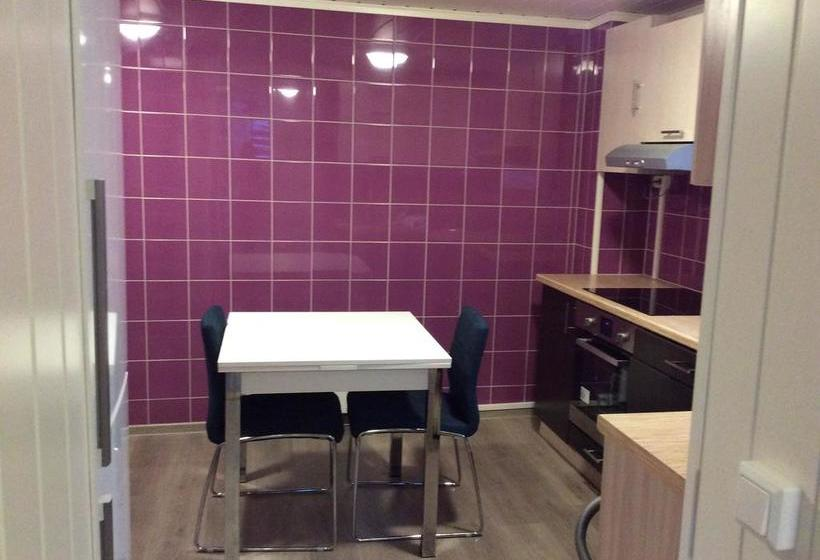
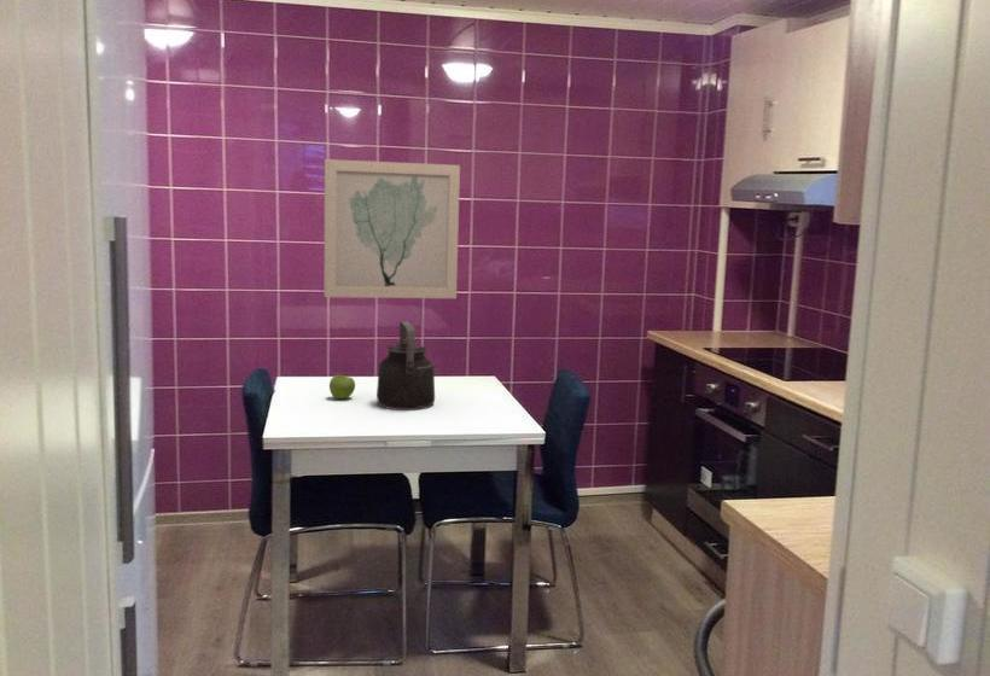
+ wall art [324,158,461,299]
+ kettle [375,320,436,412]
+ fruit [328,373,356,401]
